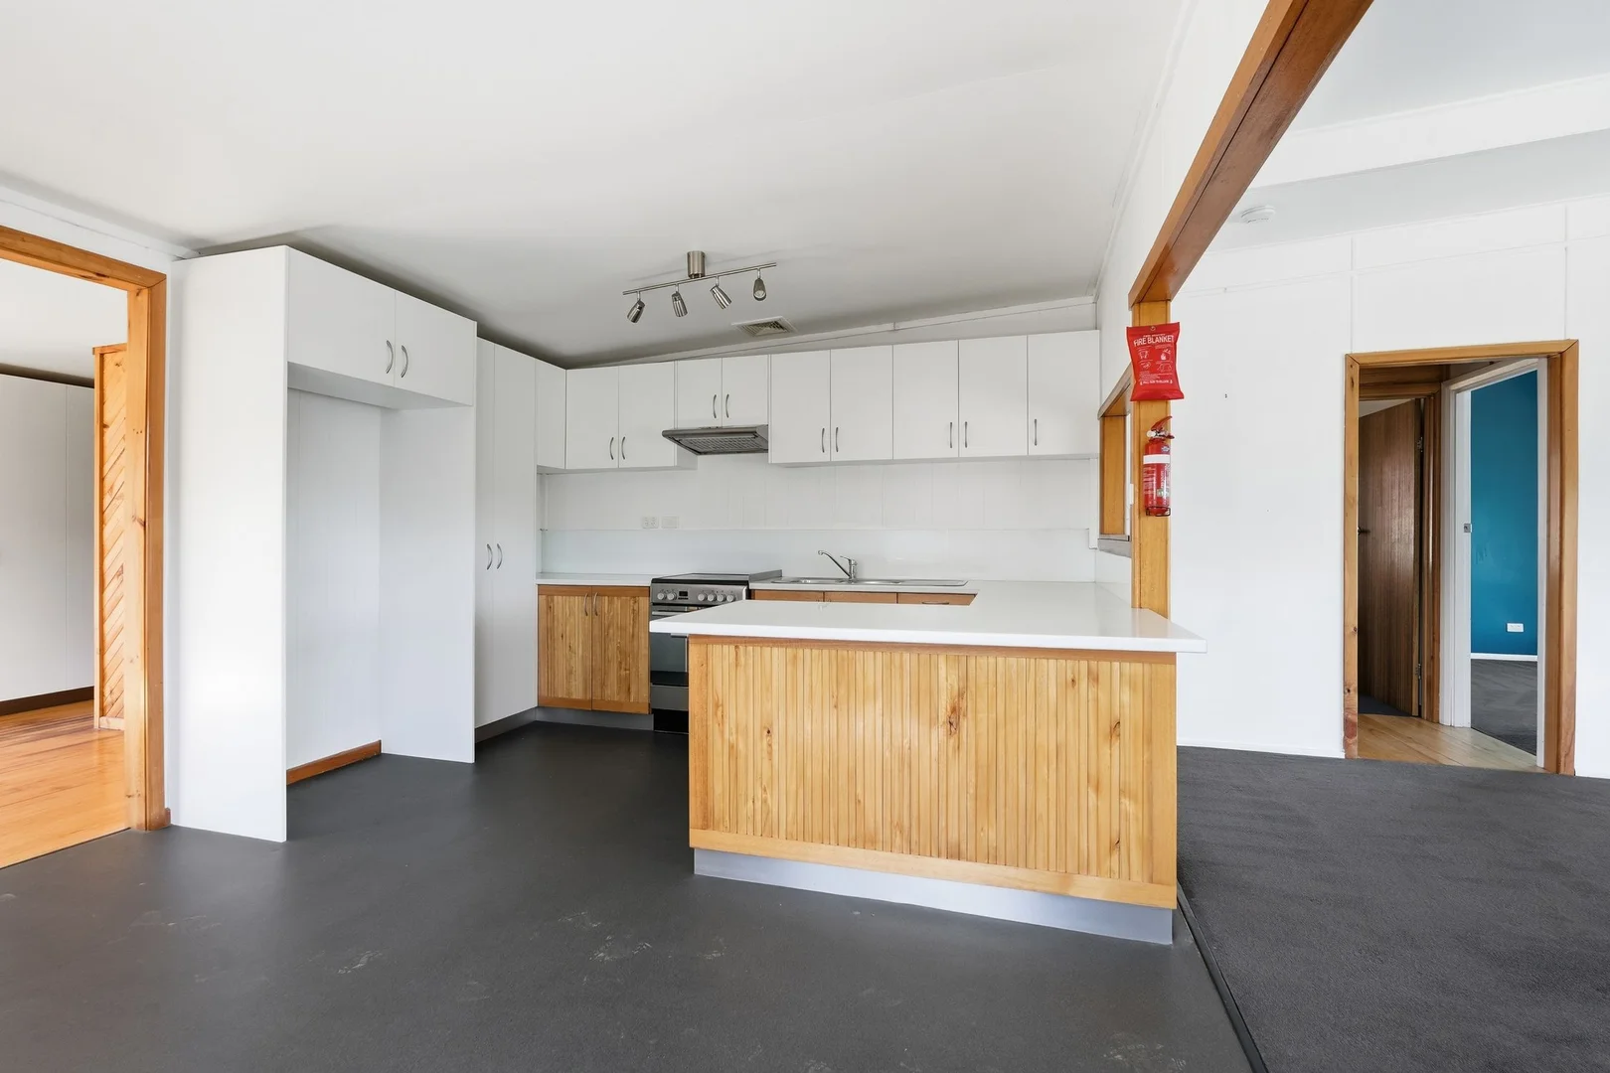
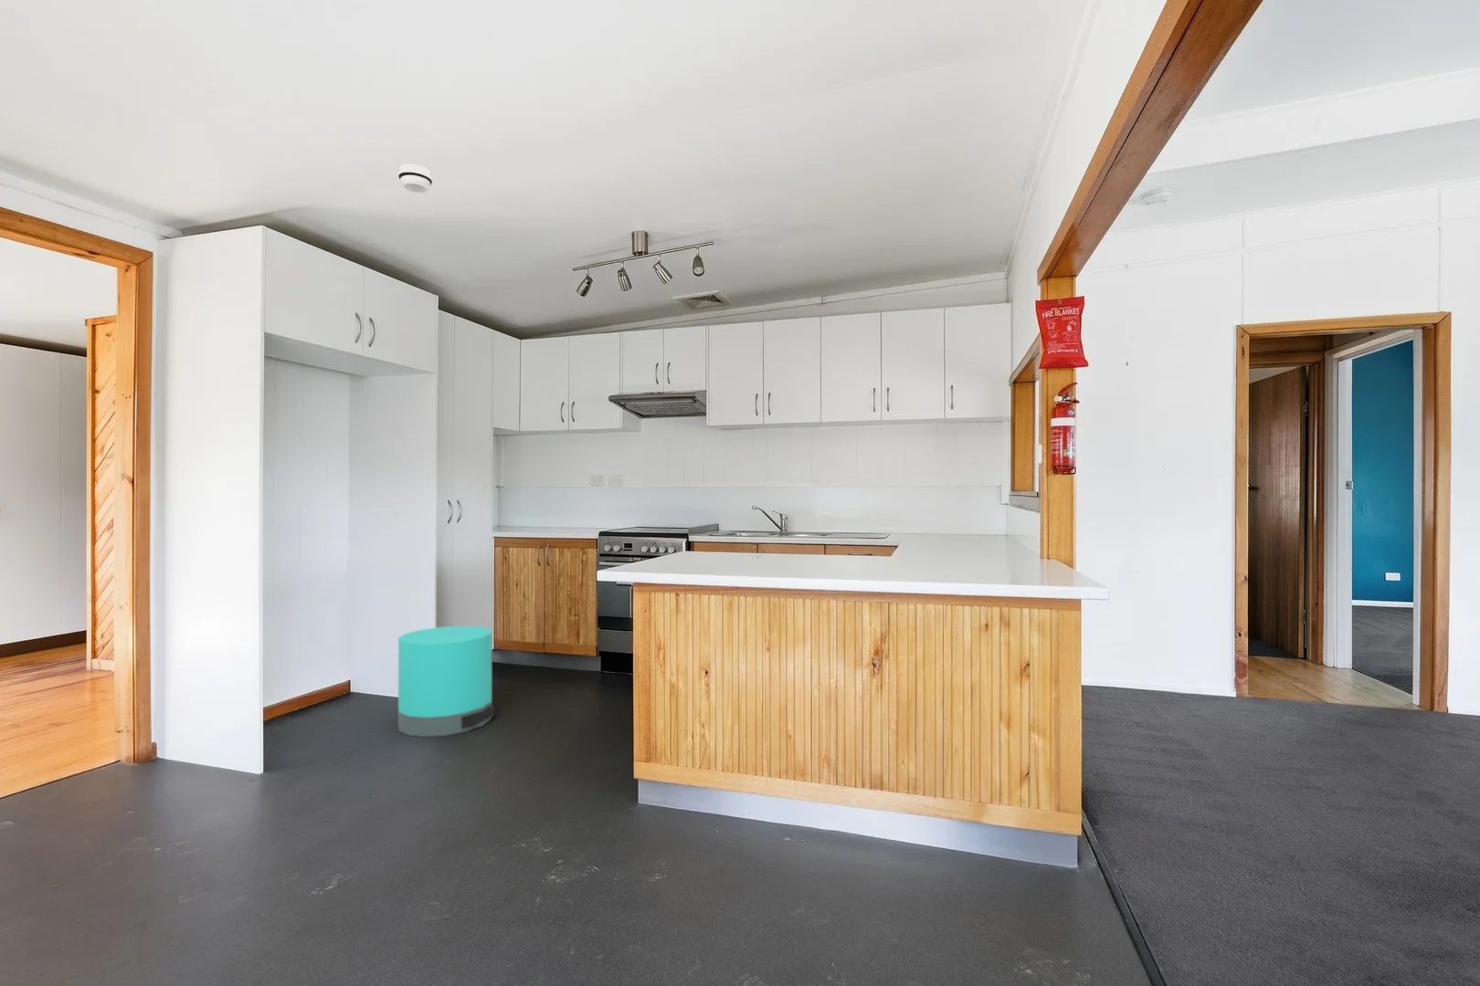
+ smoke detector [398,164,433,195]
+ trash can [398,625,496,737]
